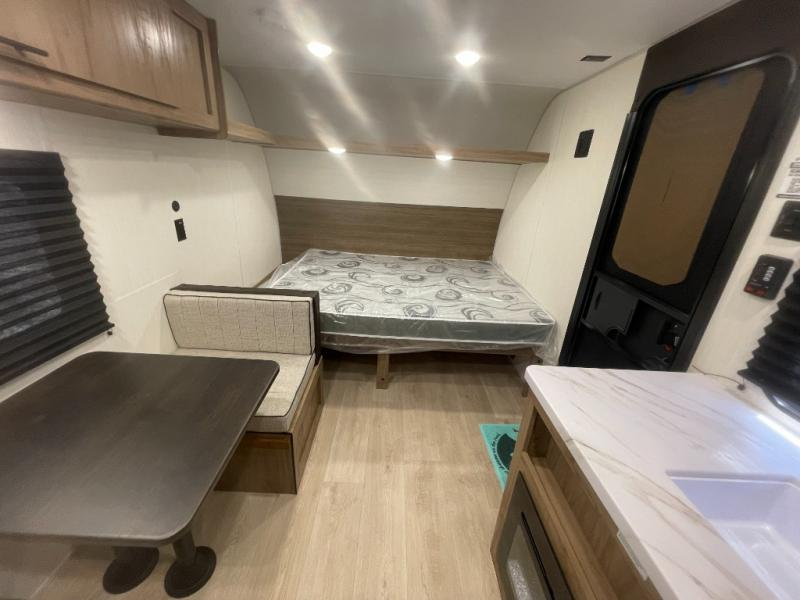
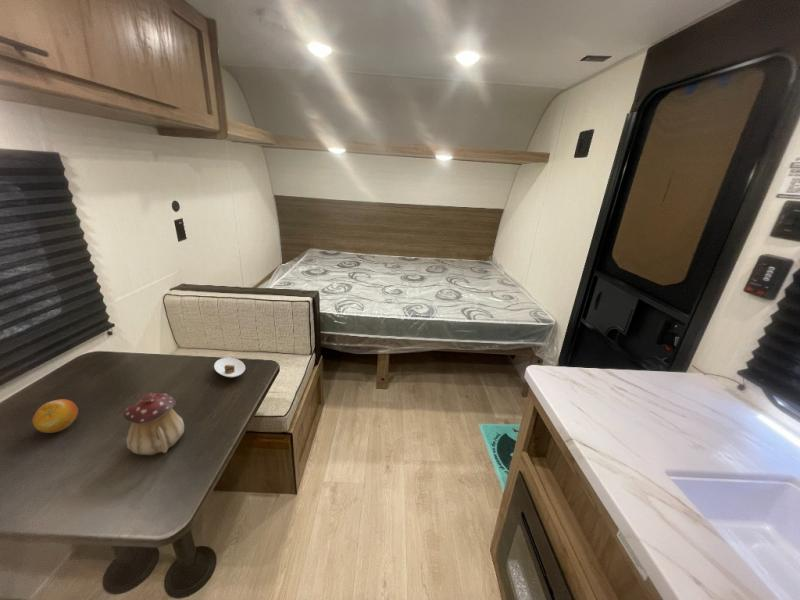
+ saucer [213,357,246,378]
+ teapot [122,392,185,456]
+ fruit [32,398,79,434]
